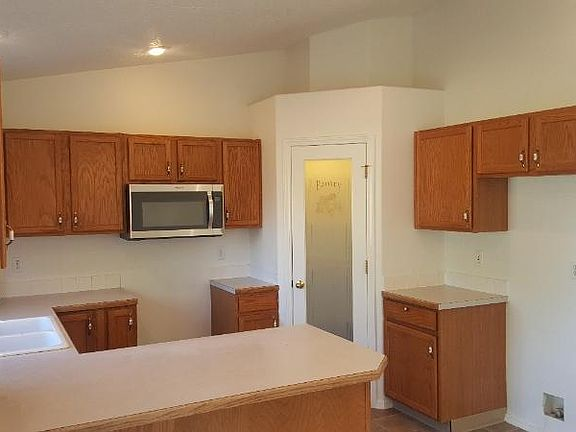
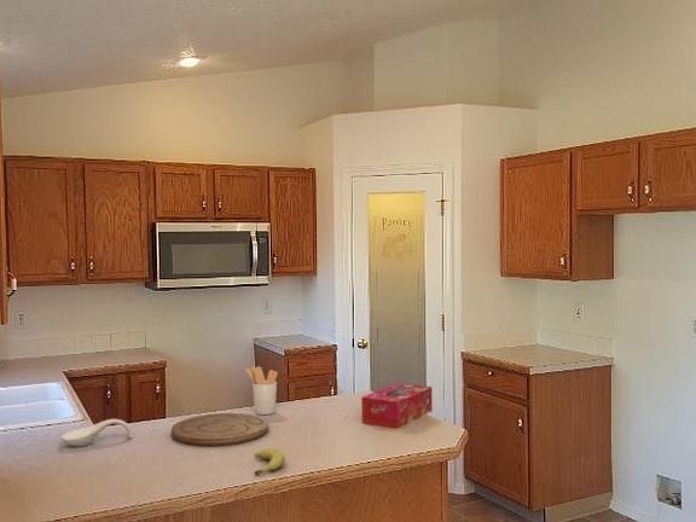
+ fruit [254,447,285,476]
+ tissue box [360,382,434,430]
+ cutting board [170,412,269,448]
+ spoon rest [60,418,133,447]
+ utensil holder [244,365,279,416]
